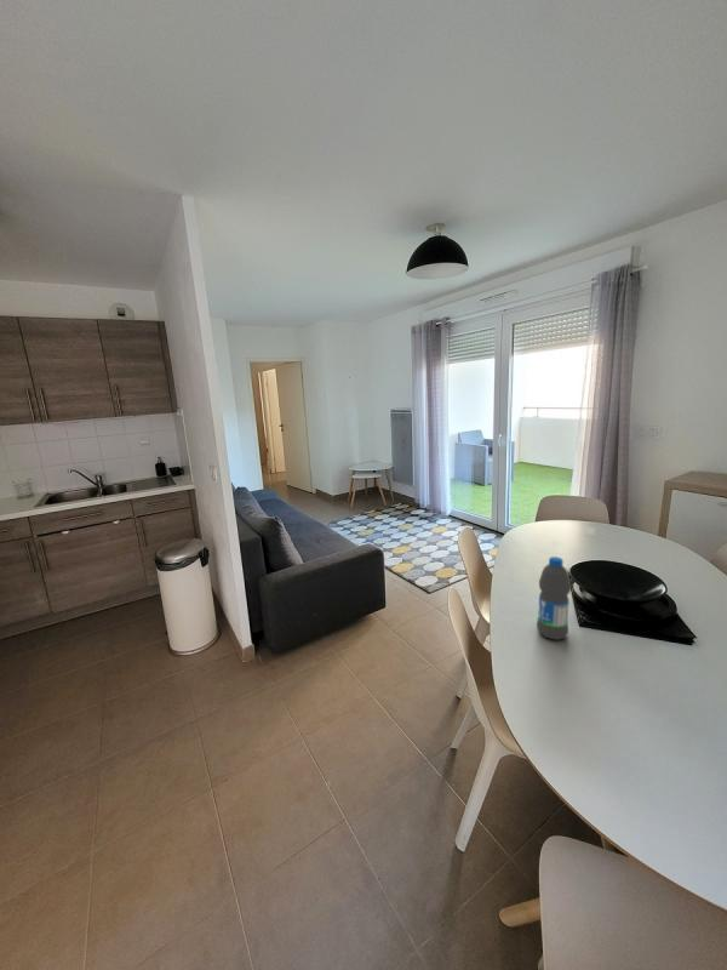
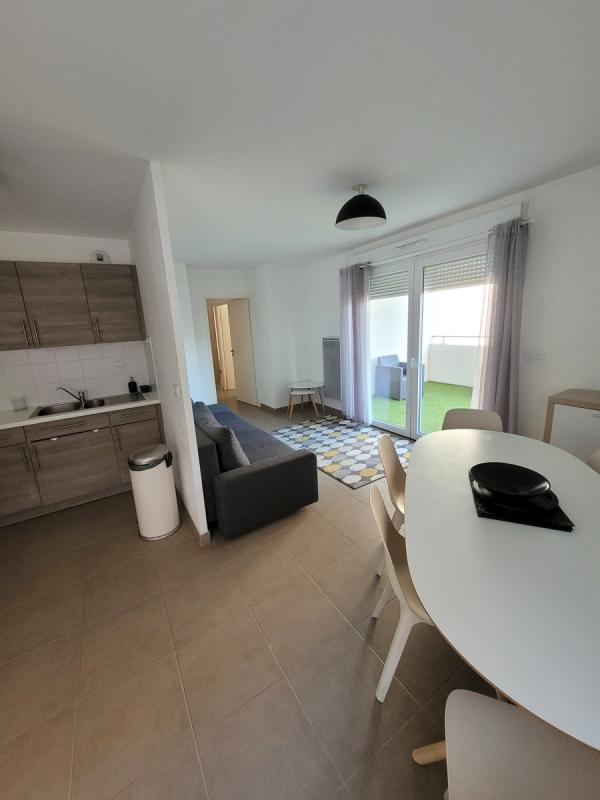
- water bottle [536,555,572,641]
